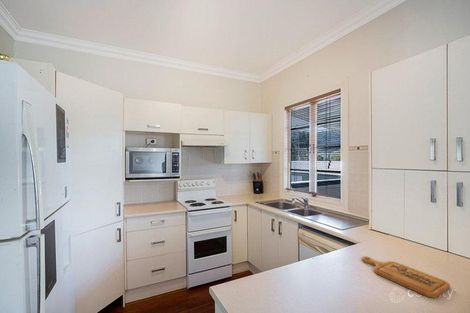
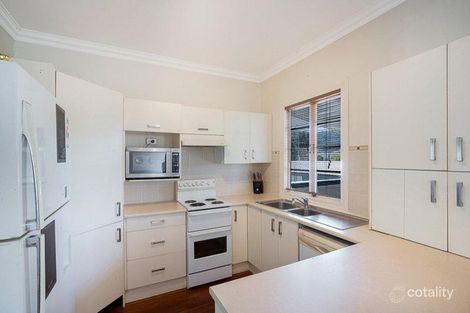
- cutting board [361,255,451,299]
